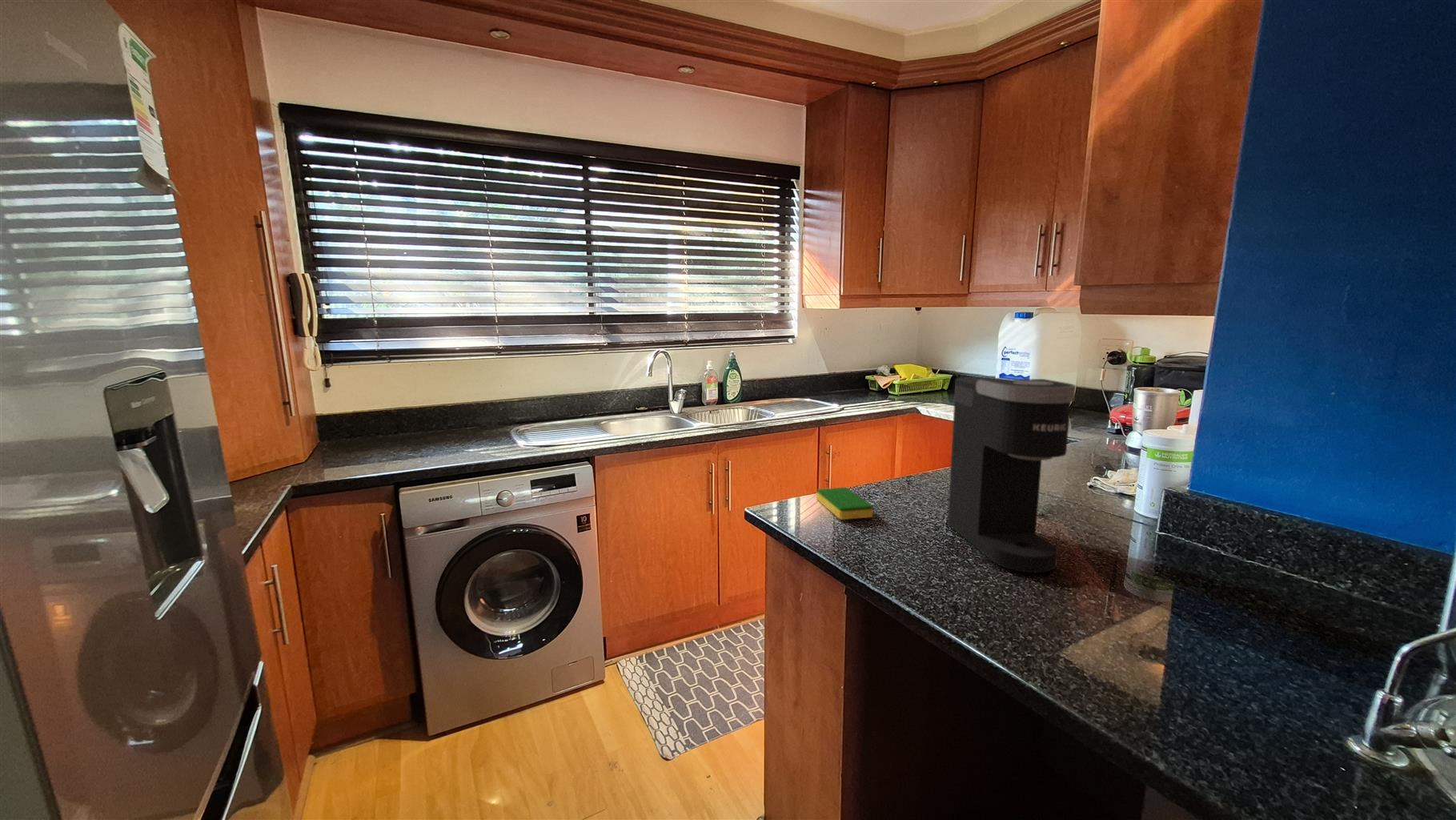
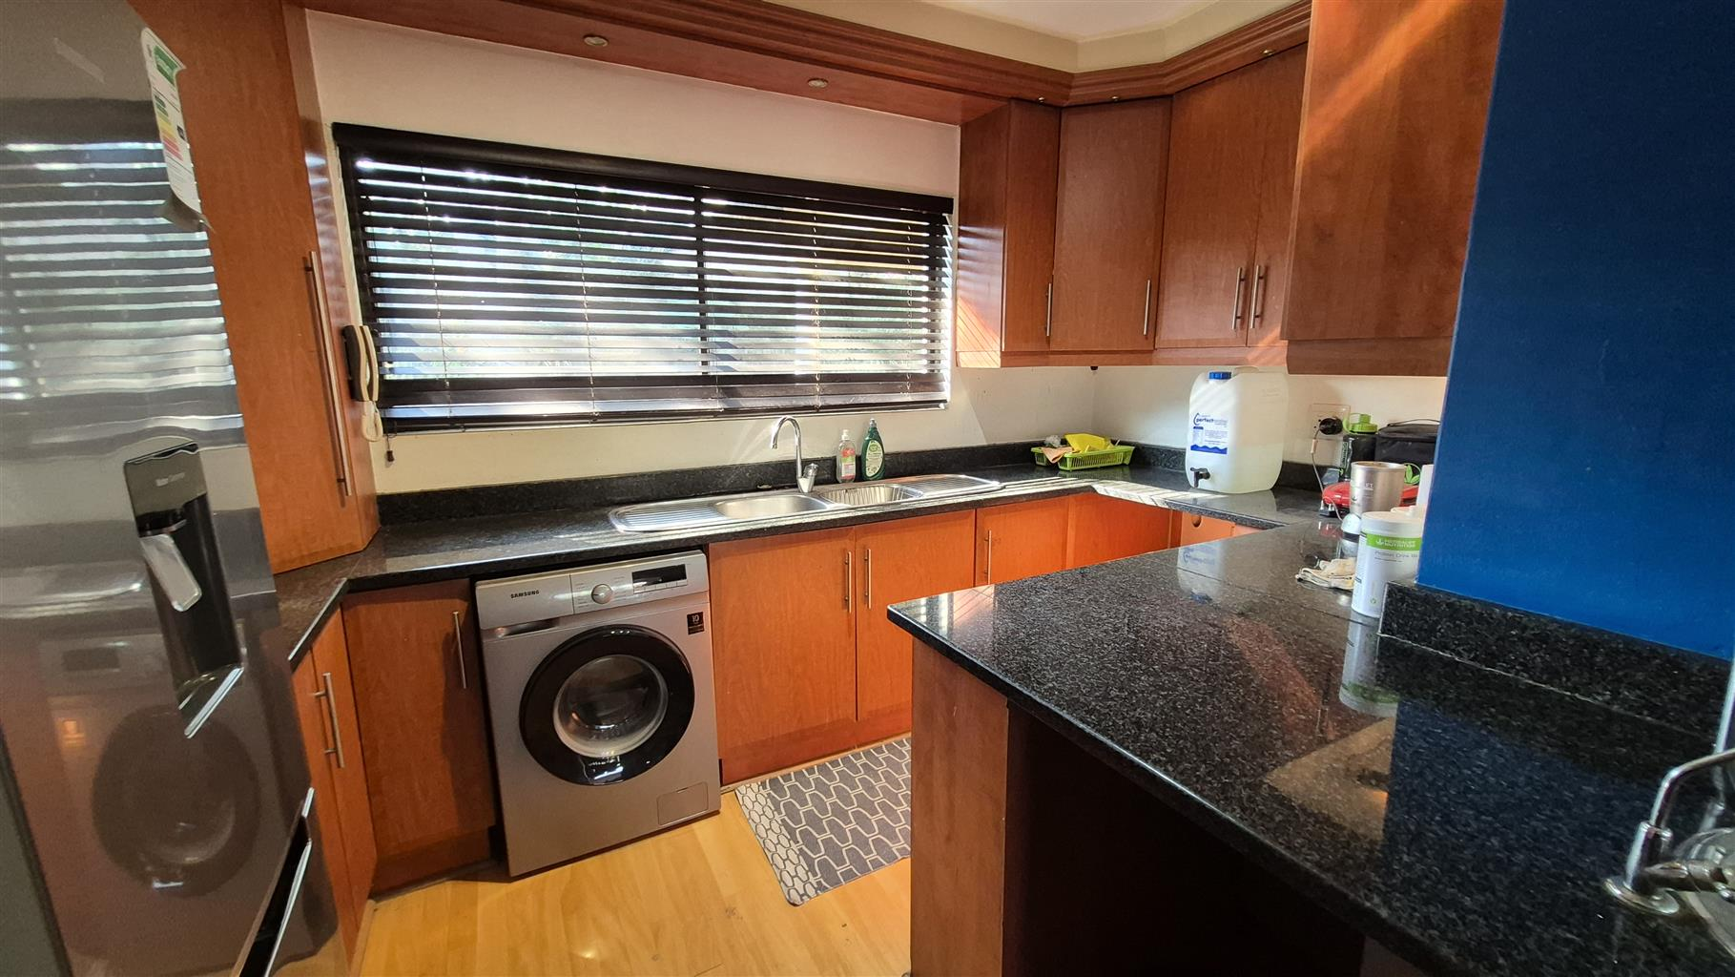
- coffee maker [947,376,1077,573]
- dish sponge [816,487,874,521]
